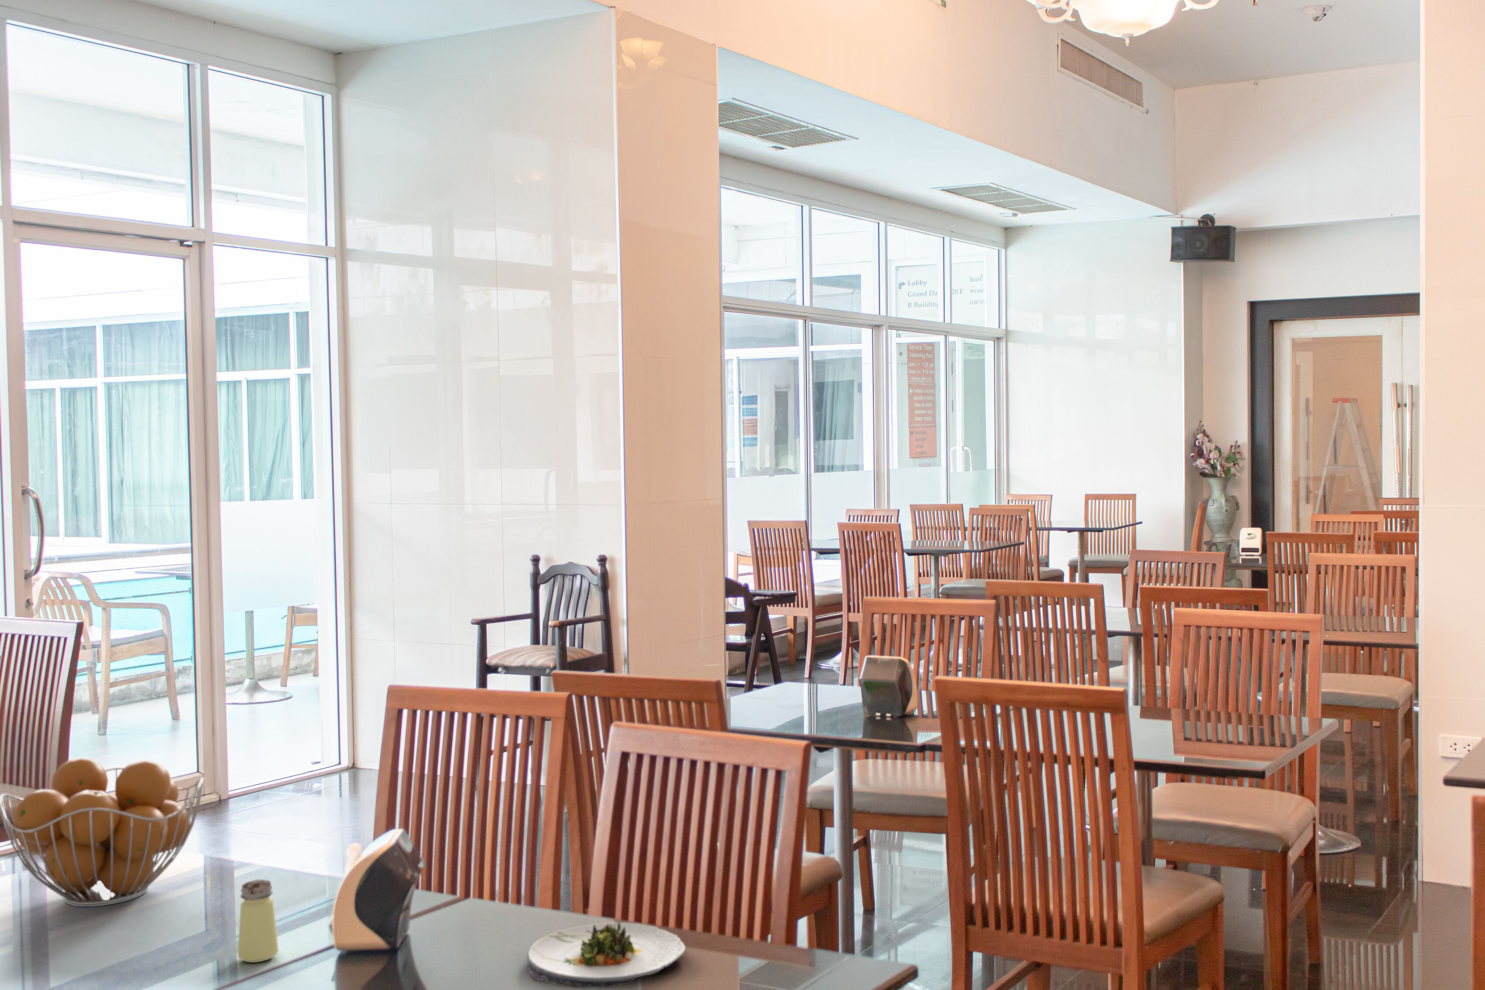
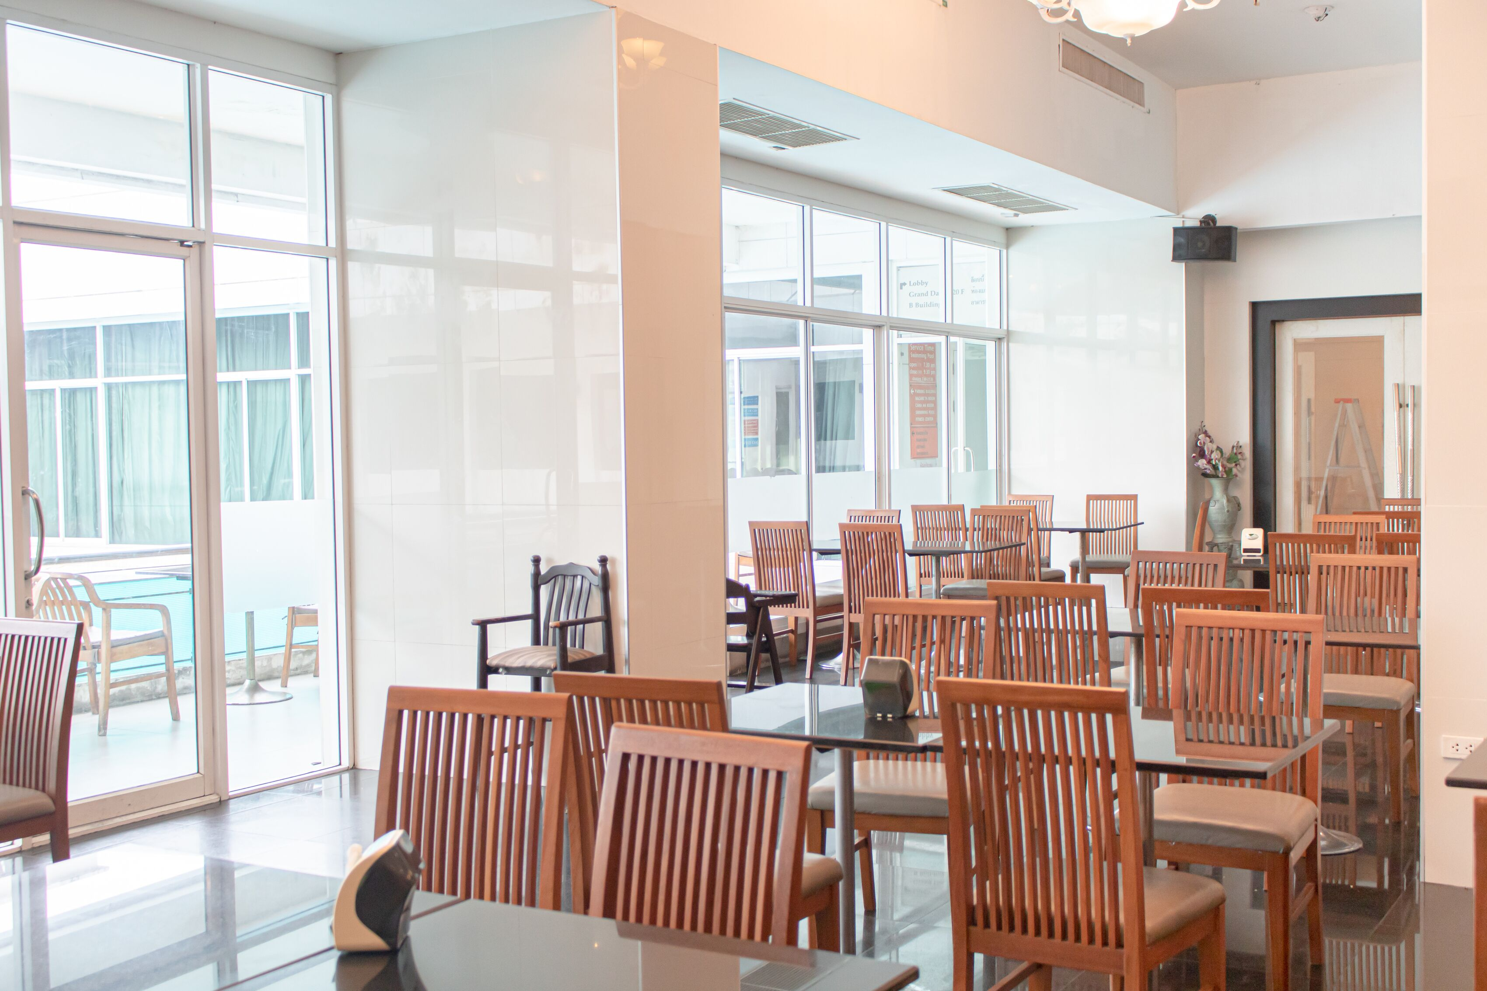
- fruit basket [0,757,204,907]
- saltshaker [238,880,280,962]
- salad plate [527,923,686,989]
